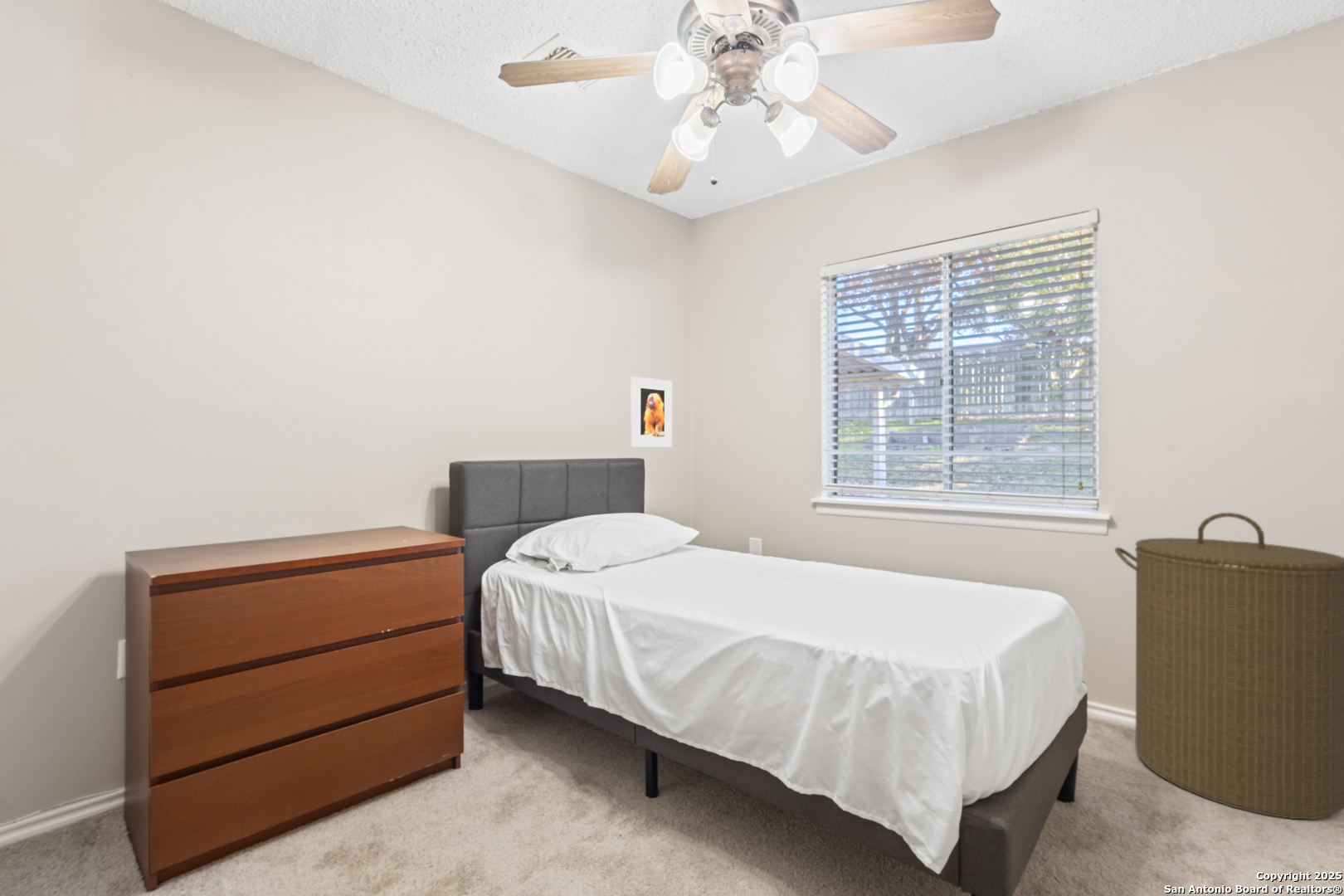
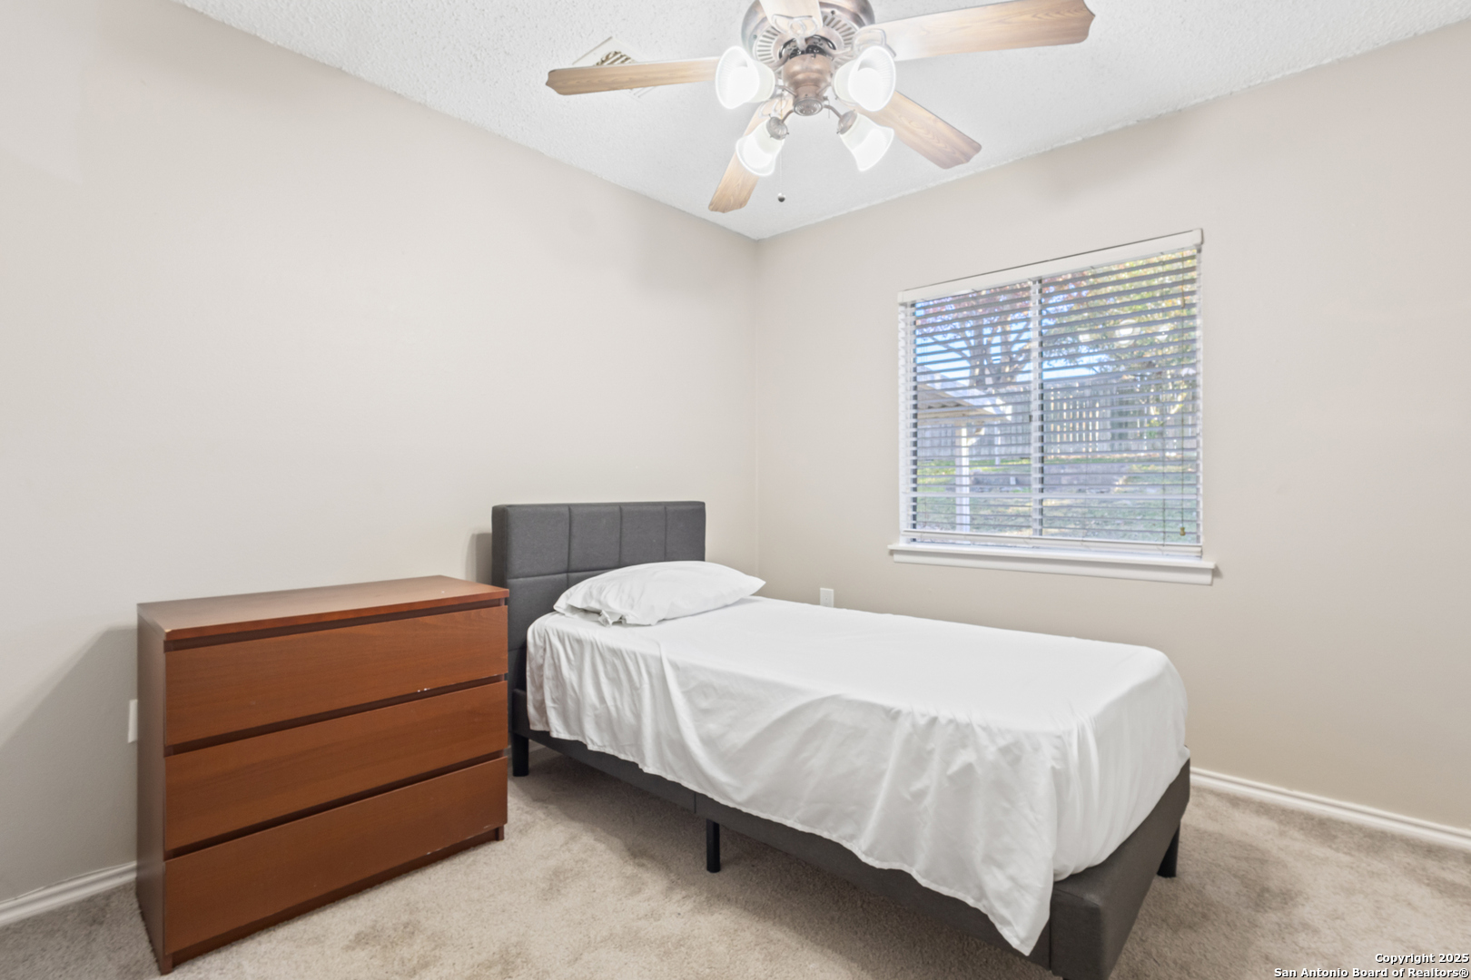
- laundry hamper [1114,512,1344,821]
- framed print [630,376,673,448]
